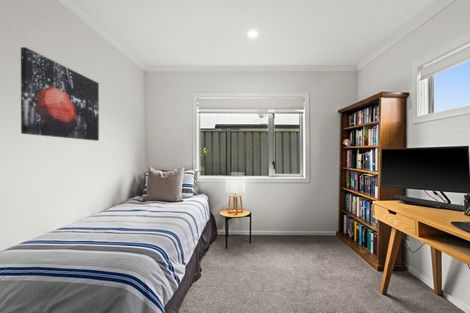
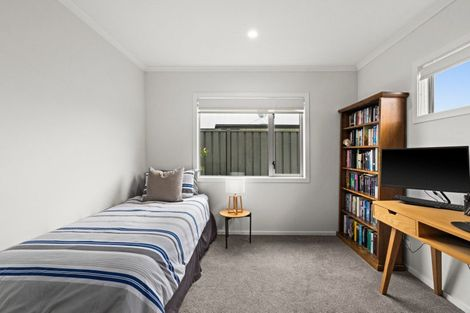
- wall art [20,46,100,142]
